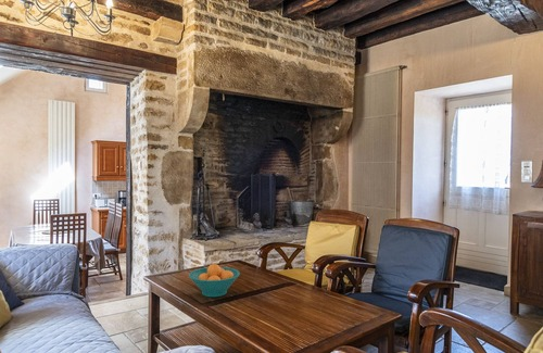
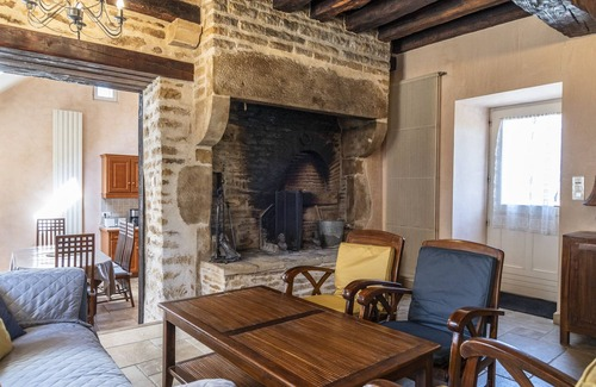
- fruit bowl [188,263,241,298]
